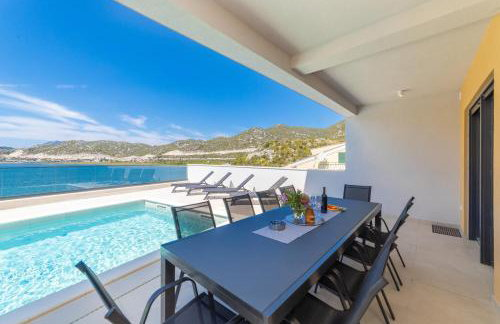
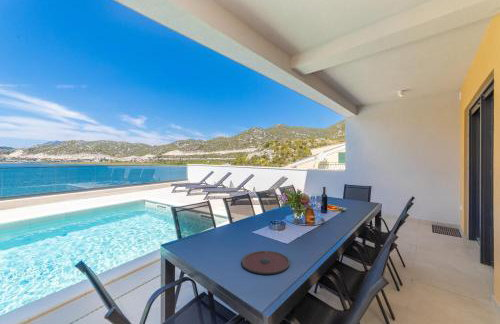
+ plate [241,250,291,275]
